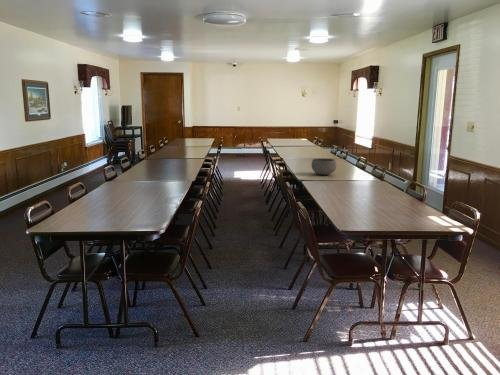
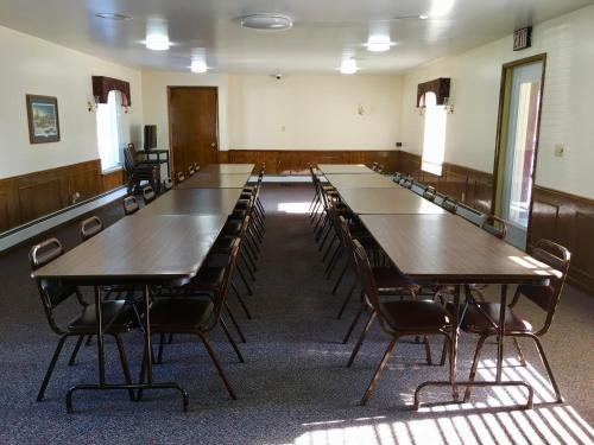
- bowl [311,158,337,176]
